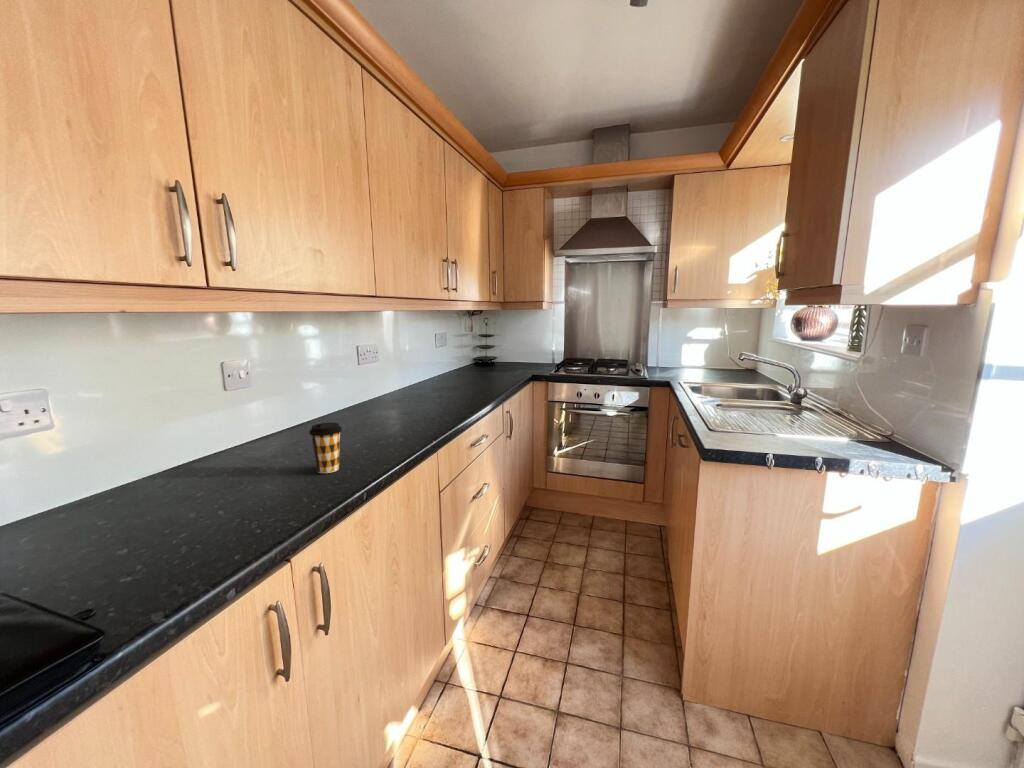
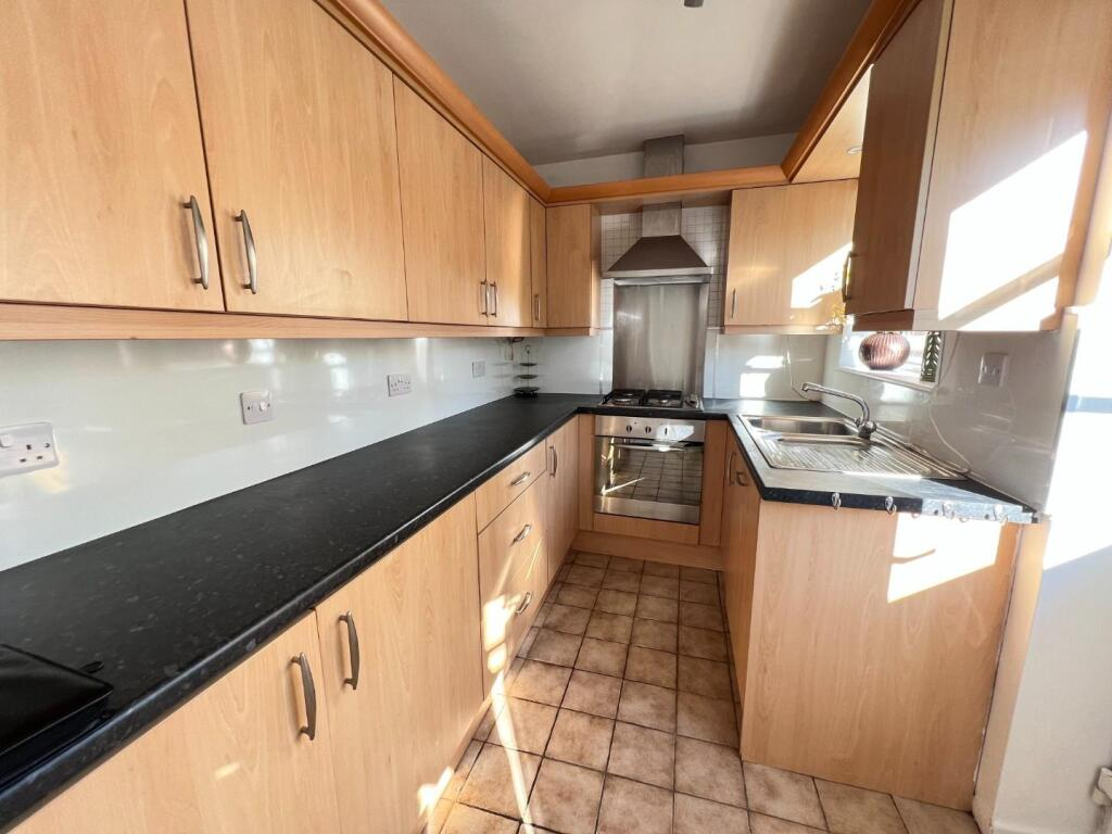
- coffee cup [308,422,343,474]
